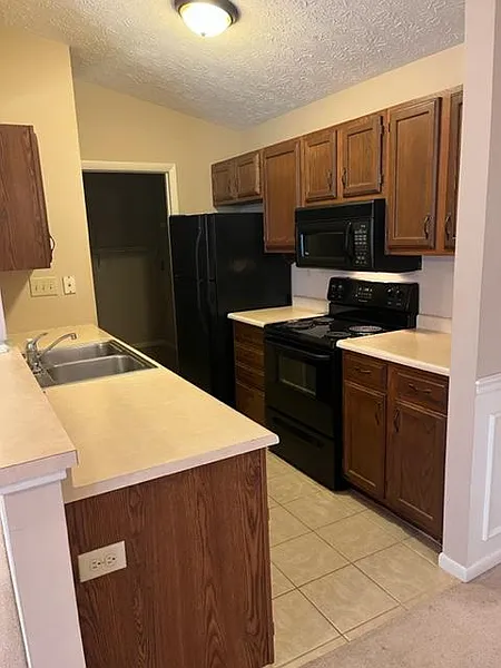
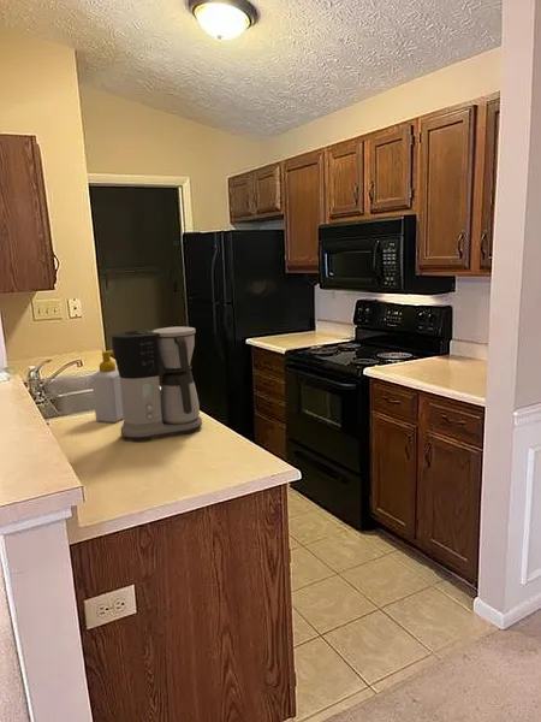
+ coffee maker [111,326,203,443]
+ soap bottle [90,349,124,424]
